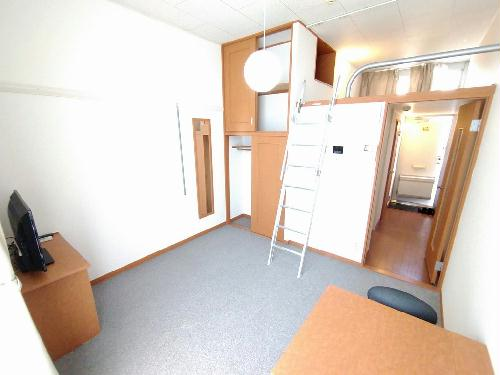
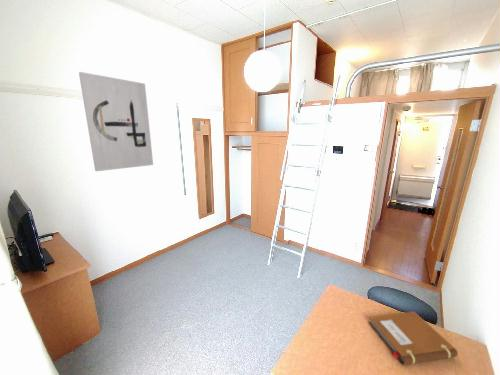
+ notebook [367,310,459,366]
+ wall art [78,71,154,172]
